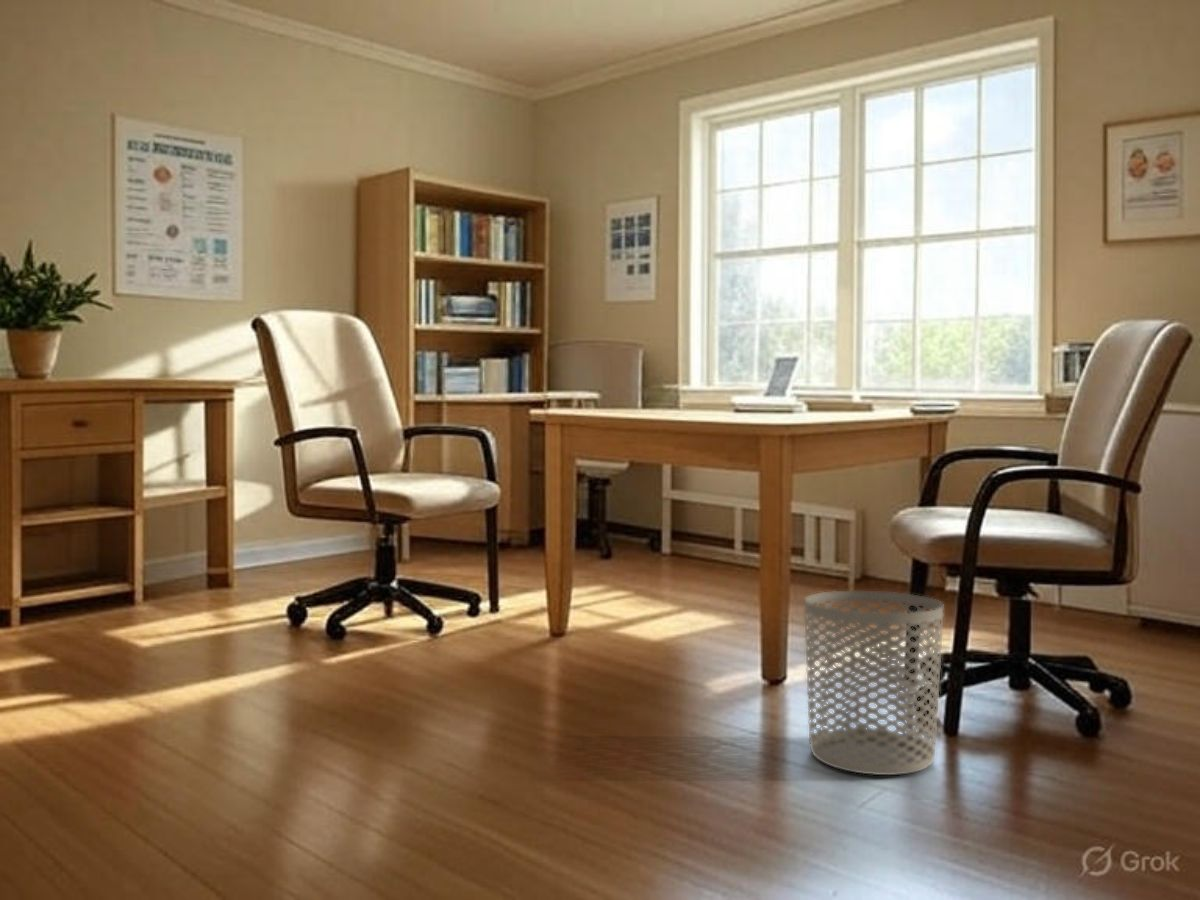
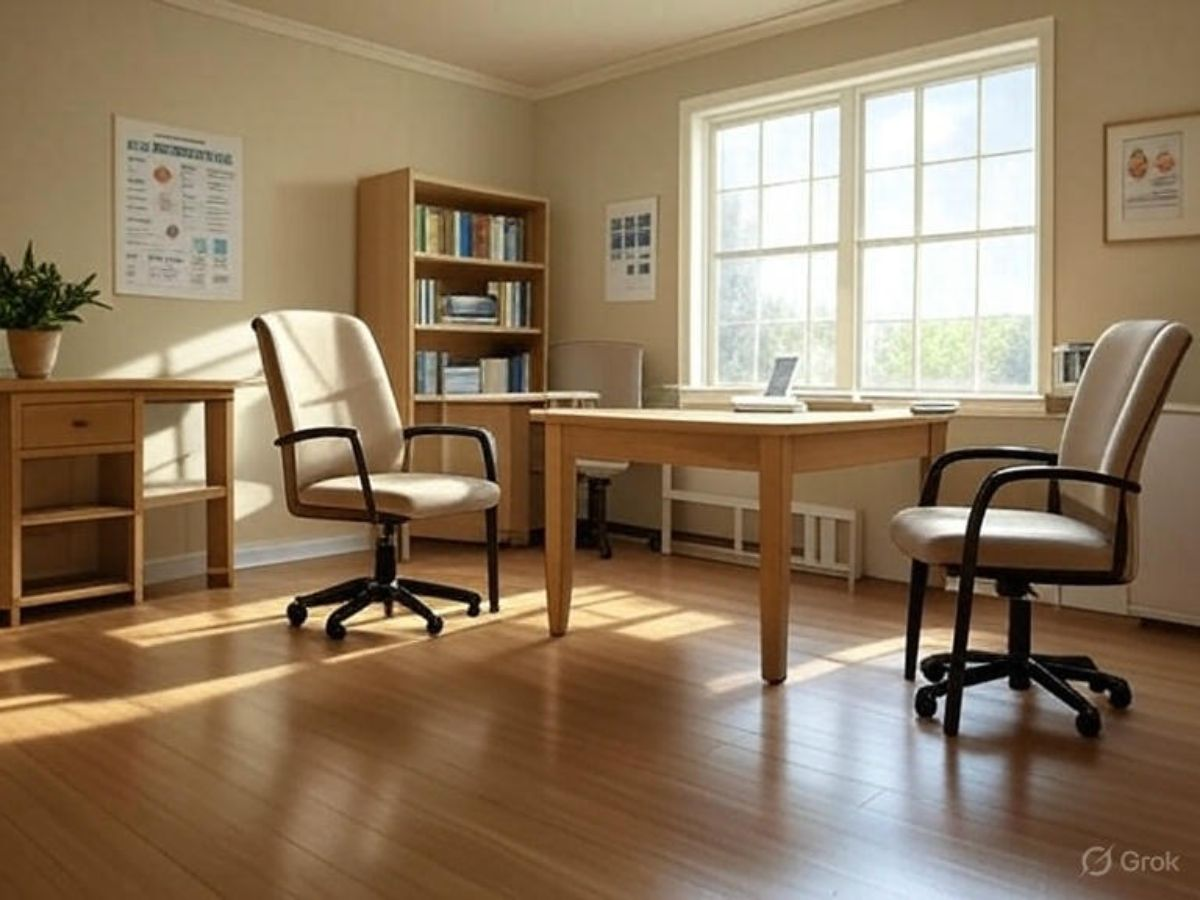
- waste bin [803,590,945,776]
